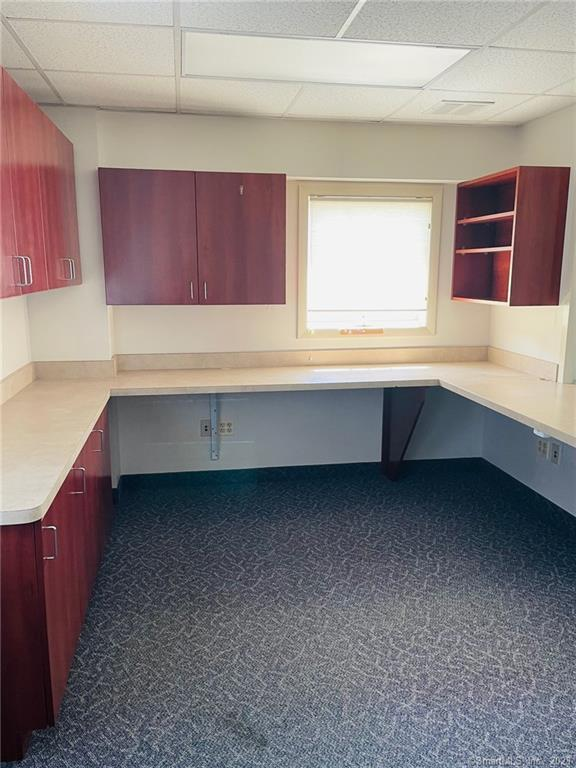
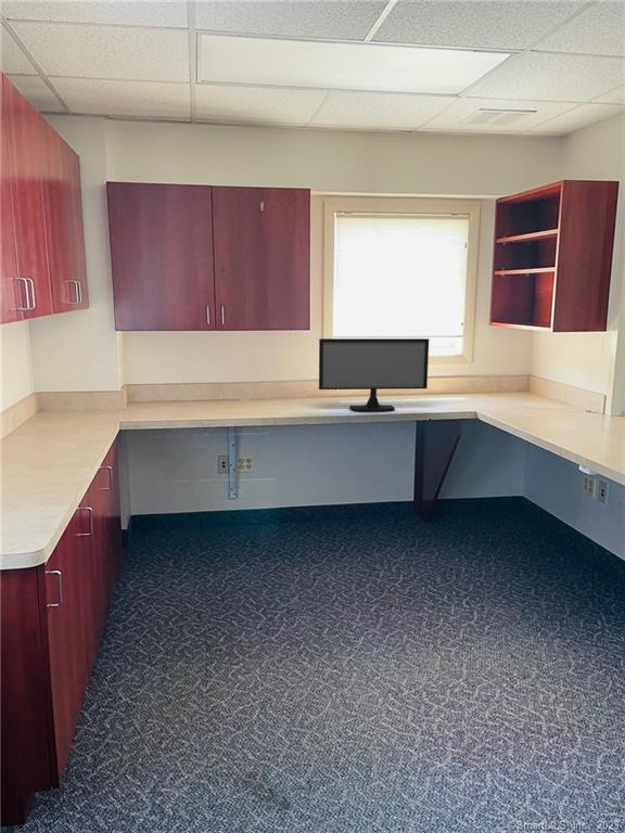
+ computer monitor [318,337,430,412]
